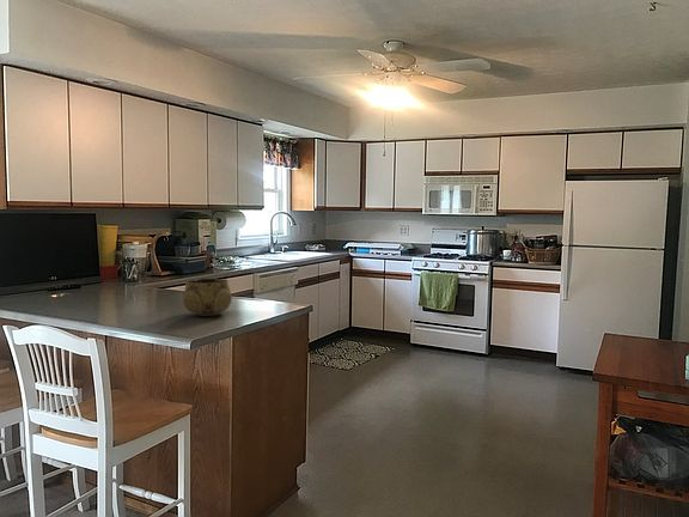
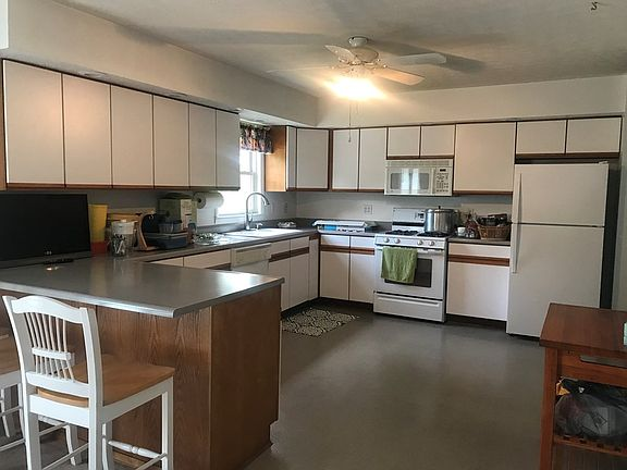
- decorative bowl [182,278,233,317]
